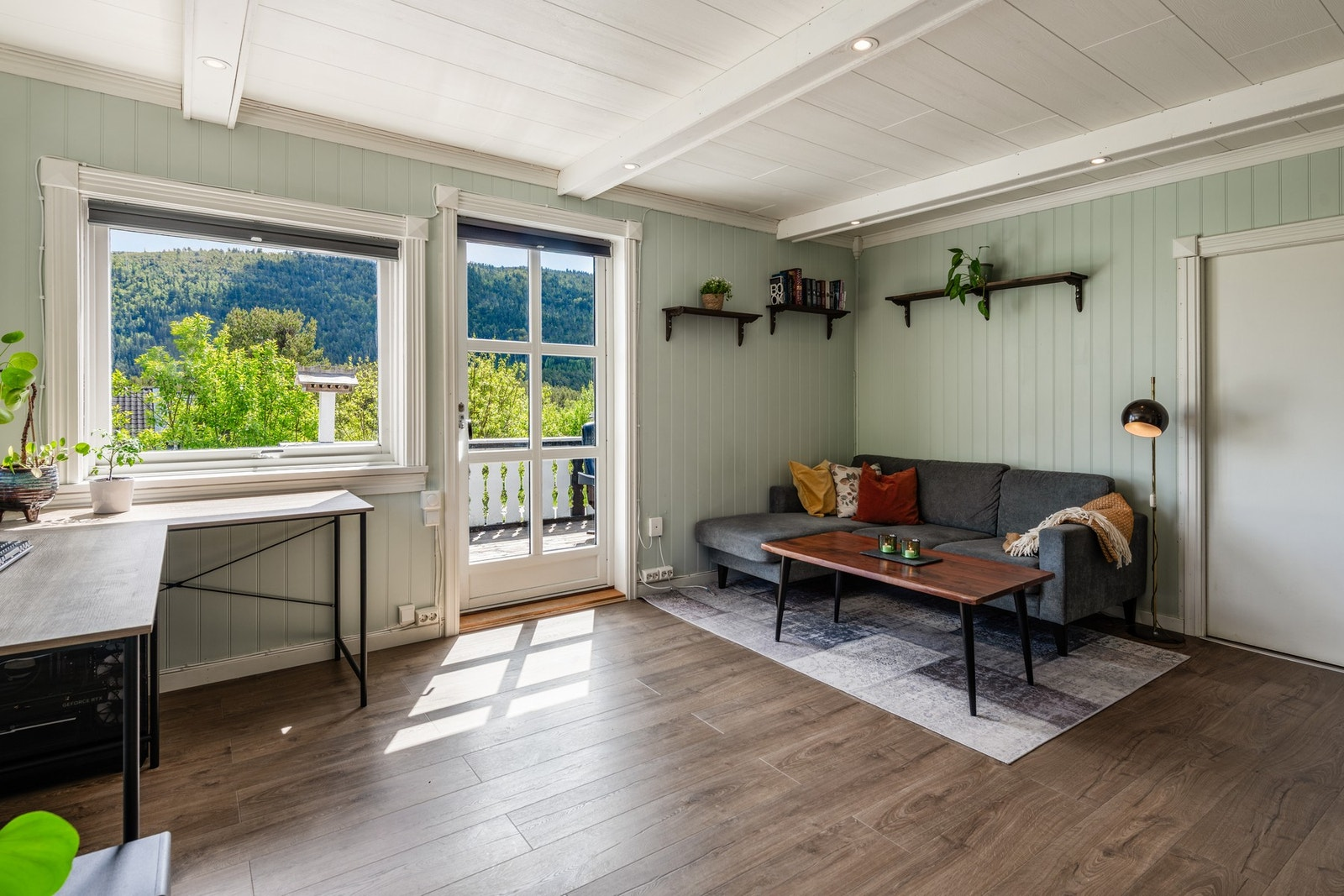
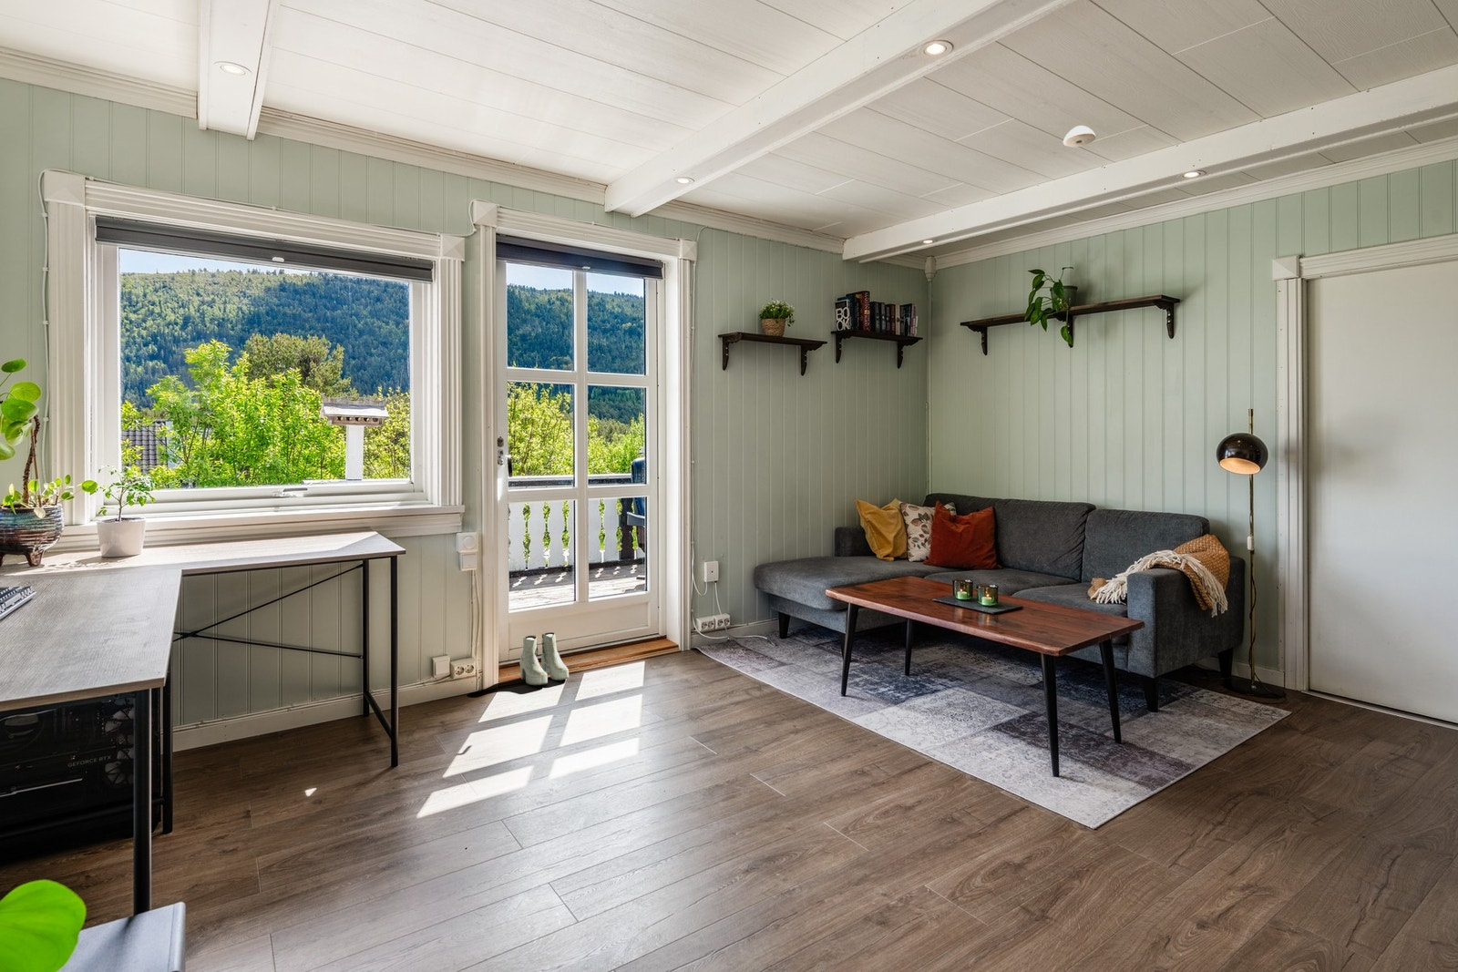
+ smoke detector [1062,125,1097,148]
+ boots [519,631,570,686]
